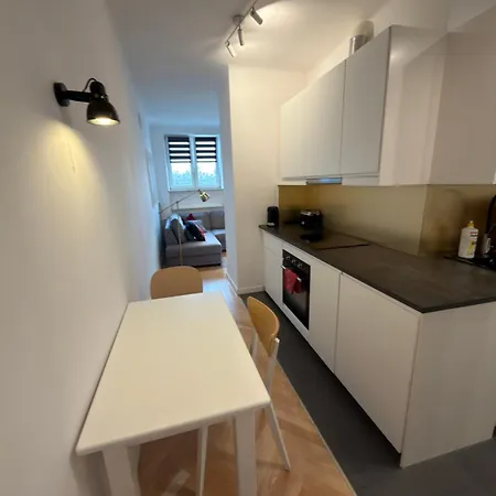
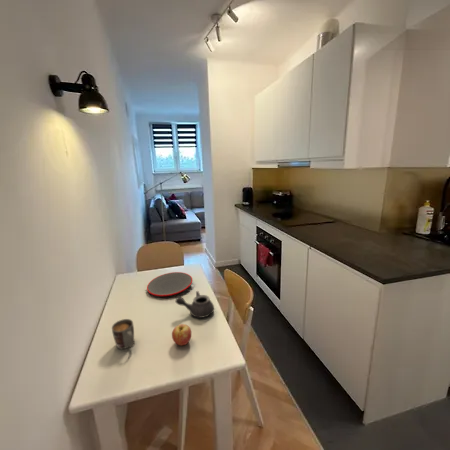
+ teapot [175,290,215,319]
+ mug [111,318,135,350]
+ fruit [171,323,192,346]
+ plate [146,271,193,297]
